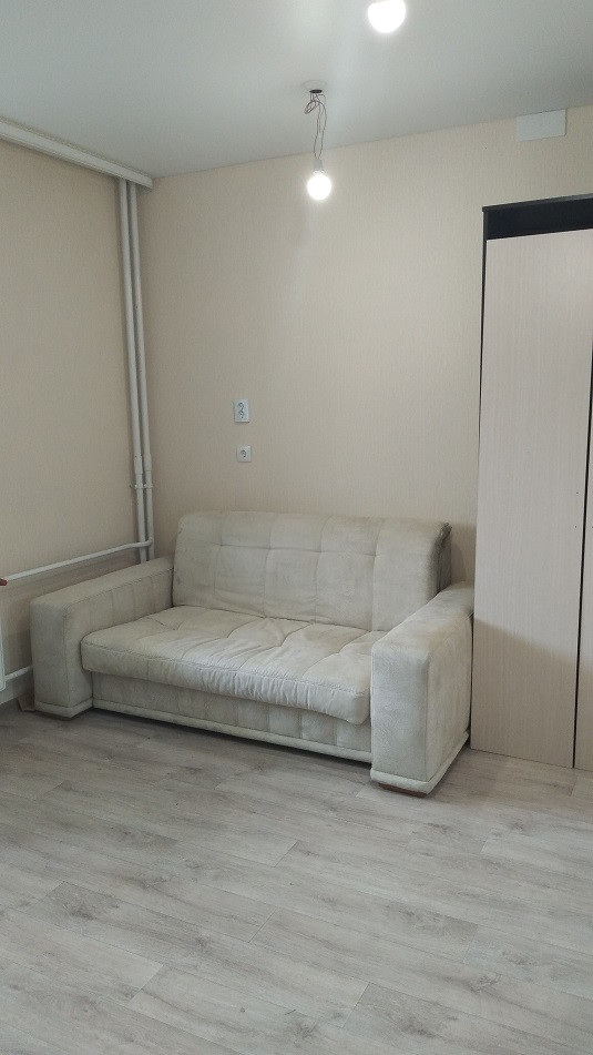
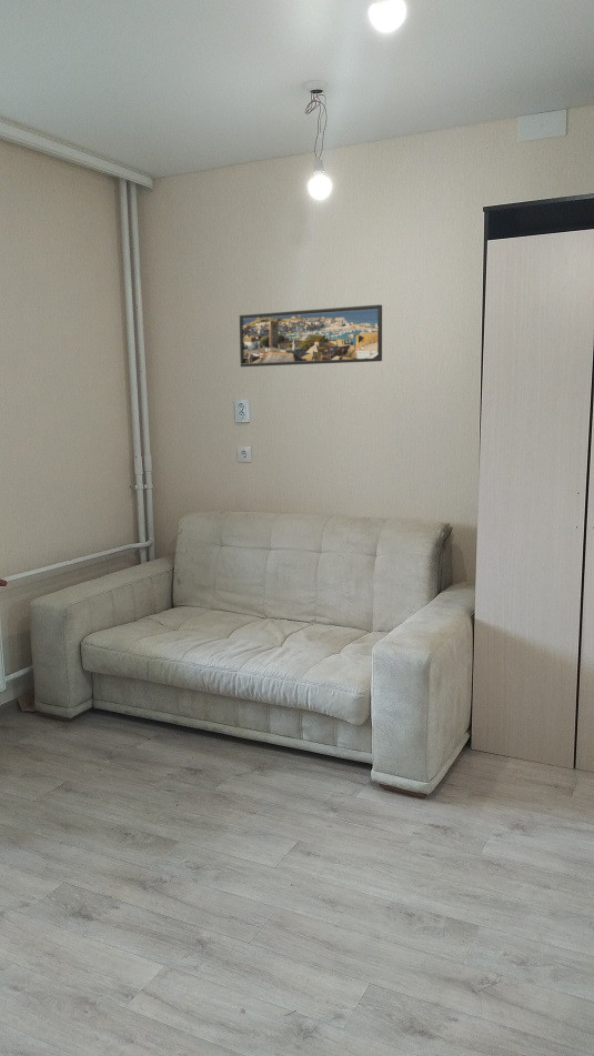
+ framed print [239,303,383,368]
